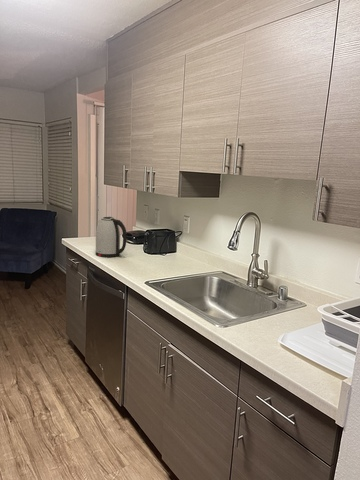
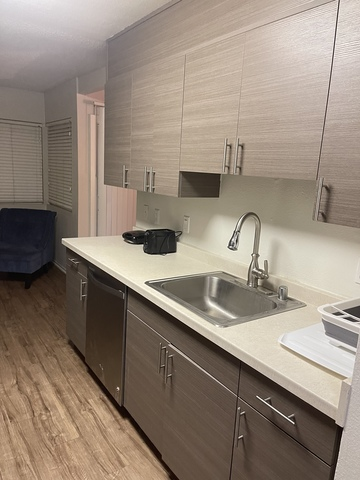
- kettle [95,216,127,258]
